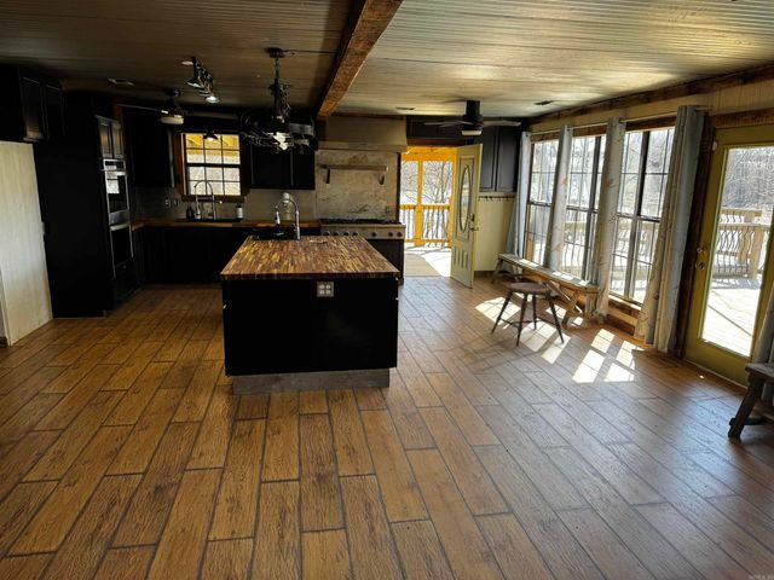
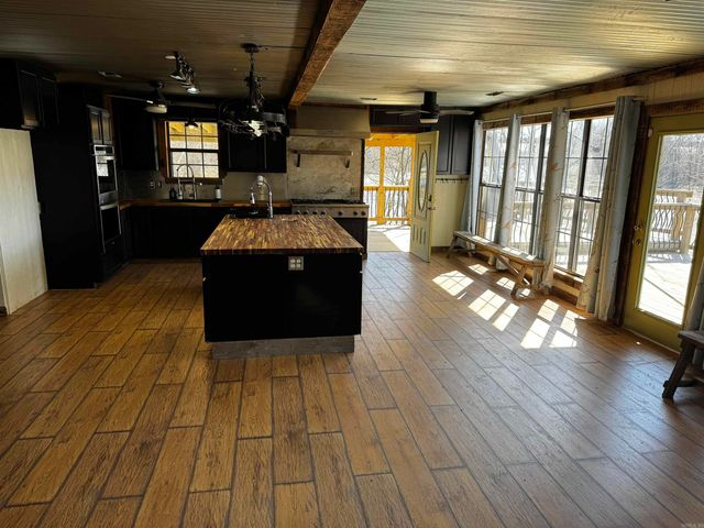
- stool [490,282,566,348]
